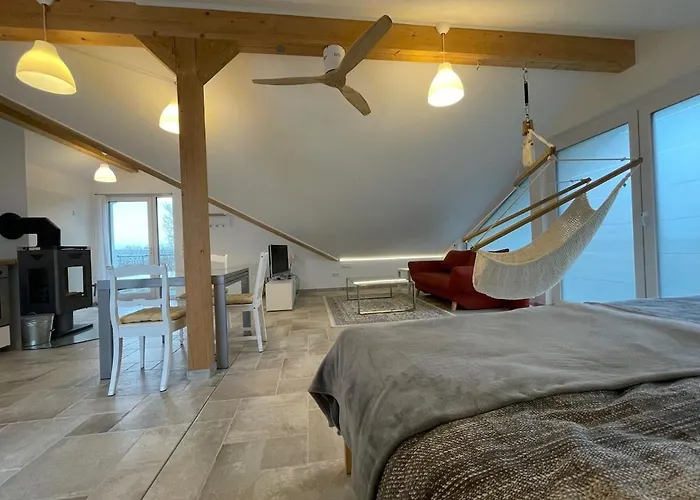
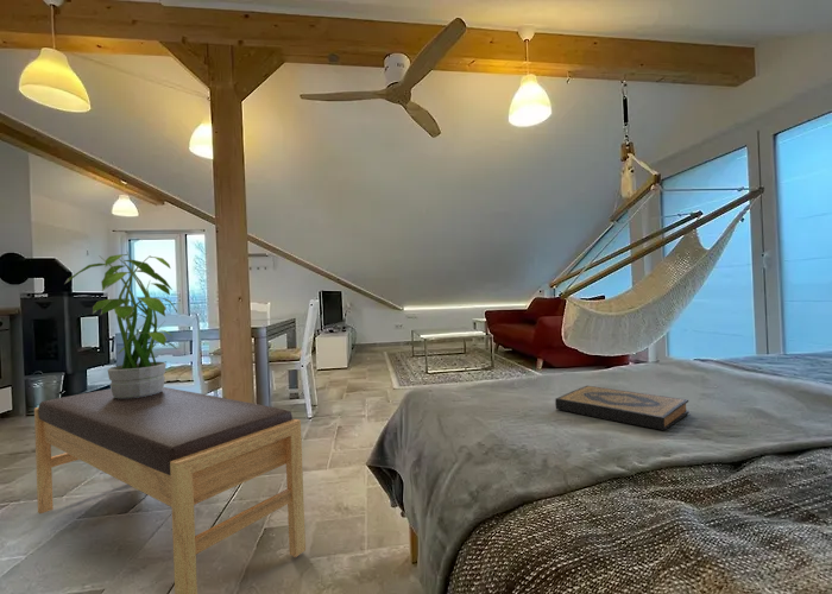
+ bench [33,386,307,594]
+ hardback book [554,385,691,431]
+ potted plant [64,251,178,399]
